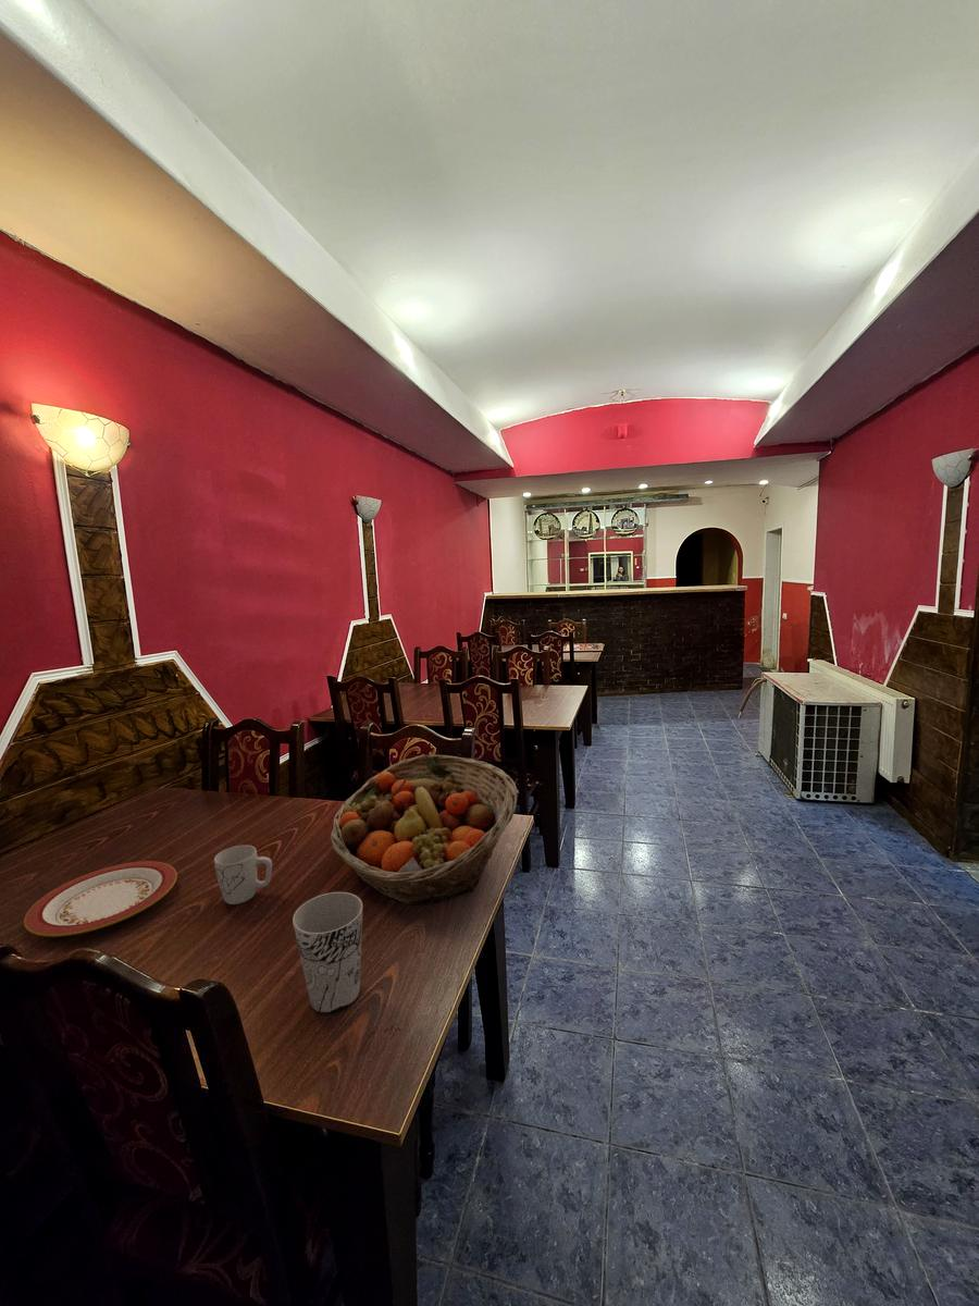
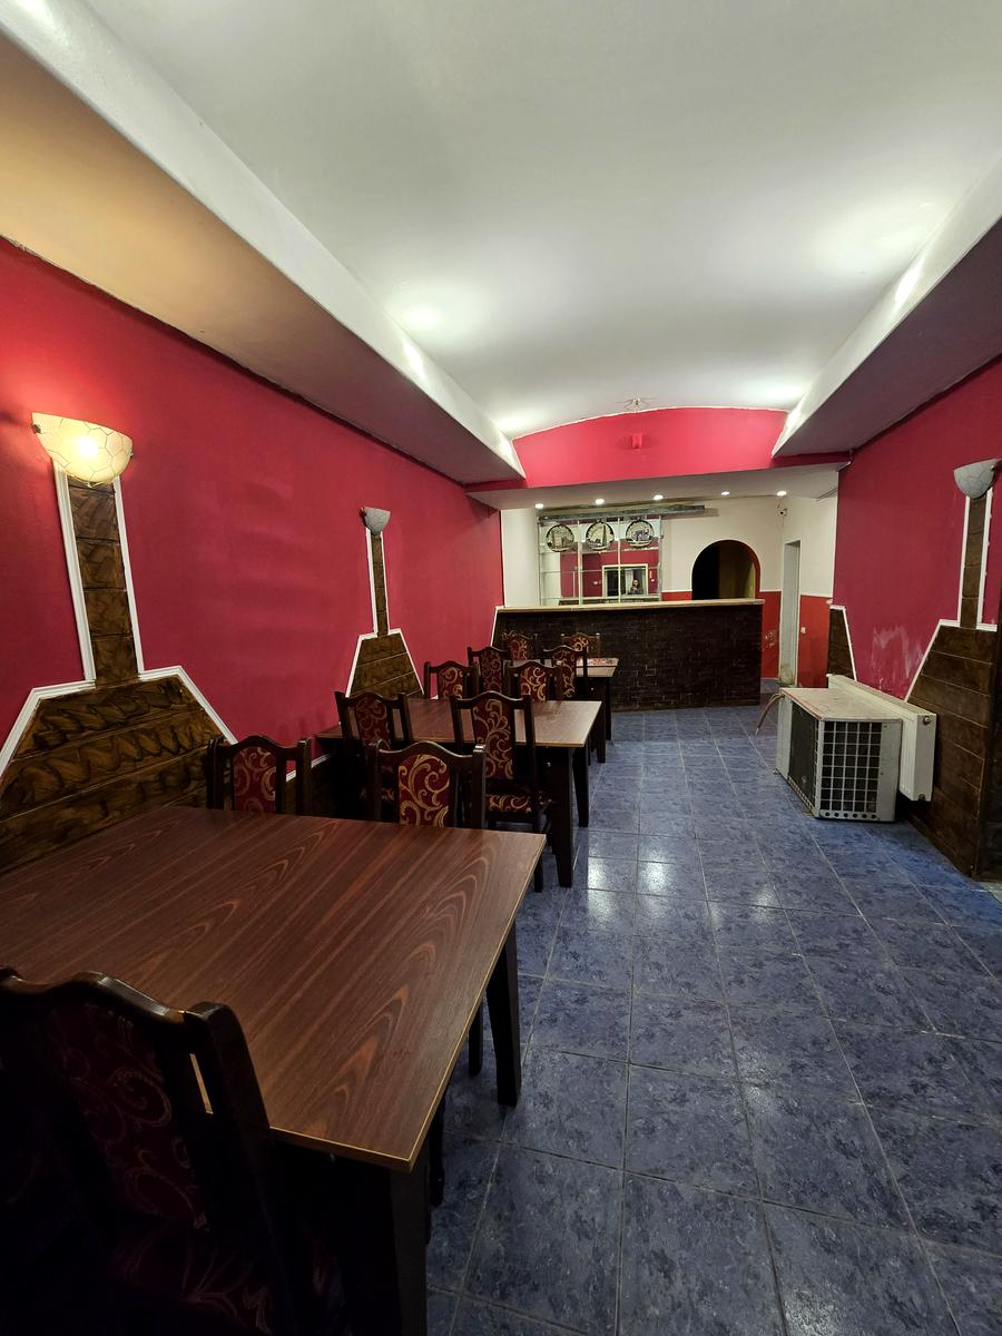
- mug [213,843,273,905]
- fruit basket [330,753,519,905]
- plate [23,860,178,938]
- cup [292,891,363,1014]
